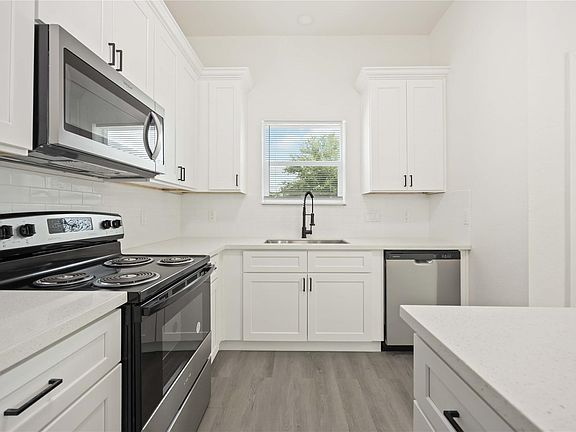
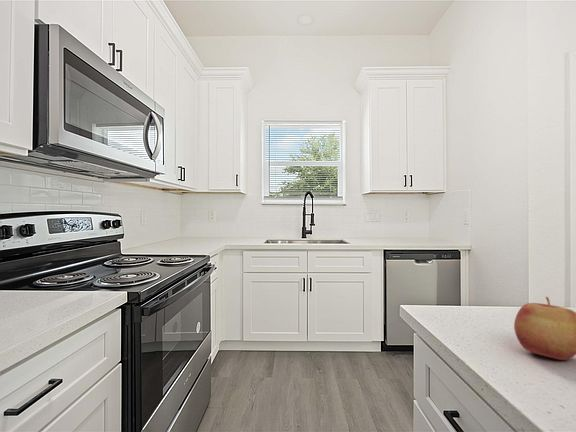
+ apple [513,296,576,361]
